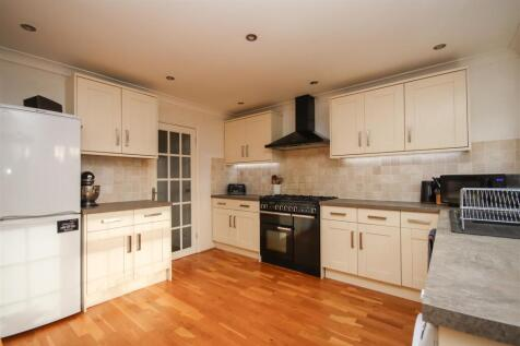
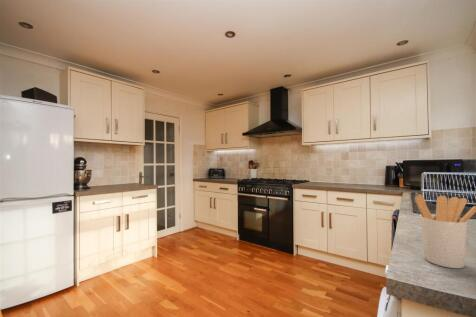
+ utensil holder [414,193,476,269]
